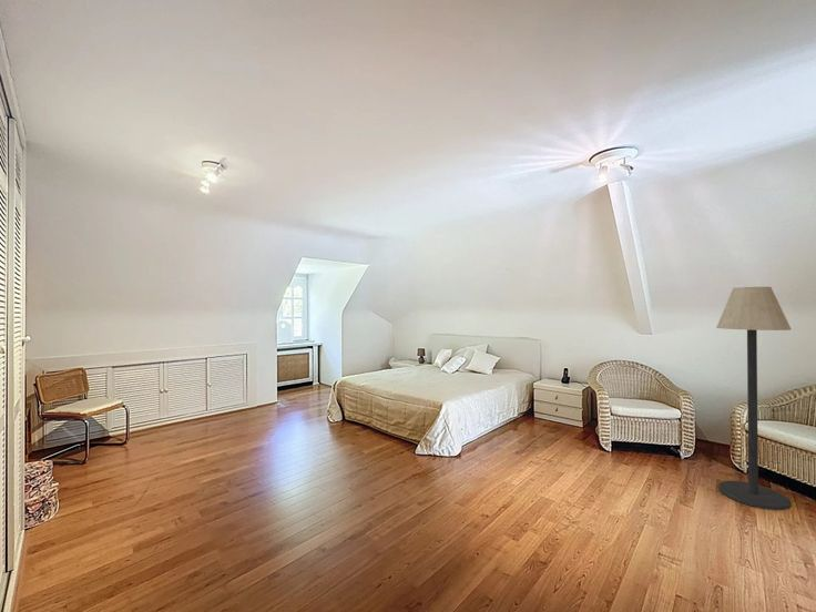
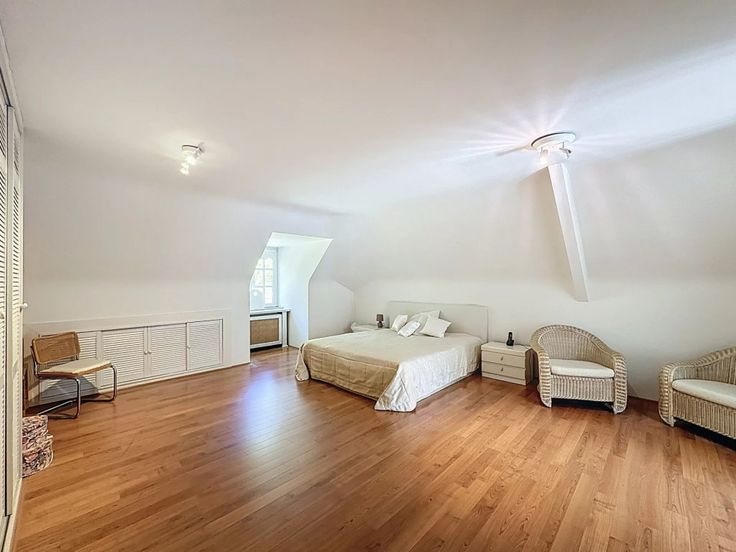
- floor lamp [715,286,793,511]
